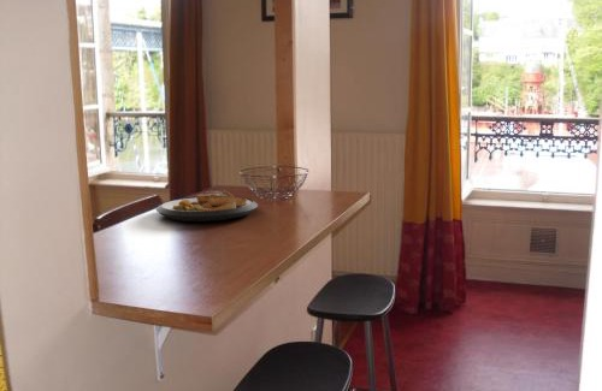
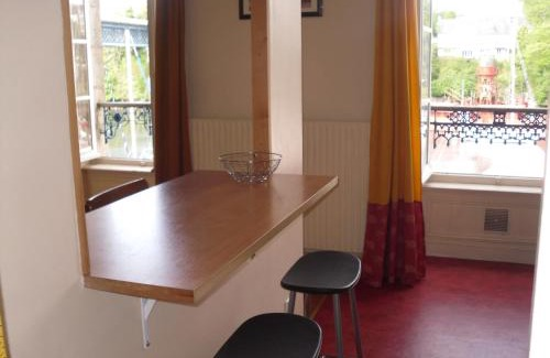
- plate [155,189,259,223]
